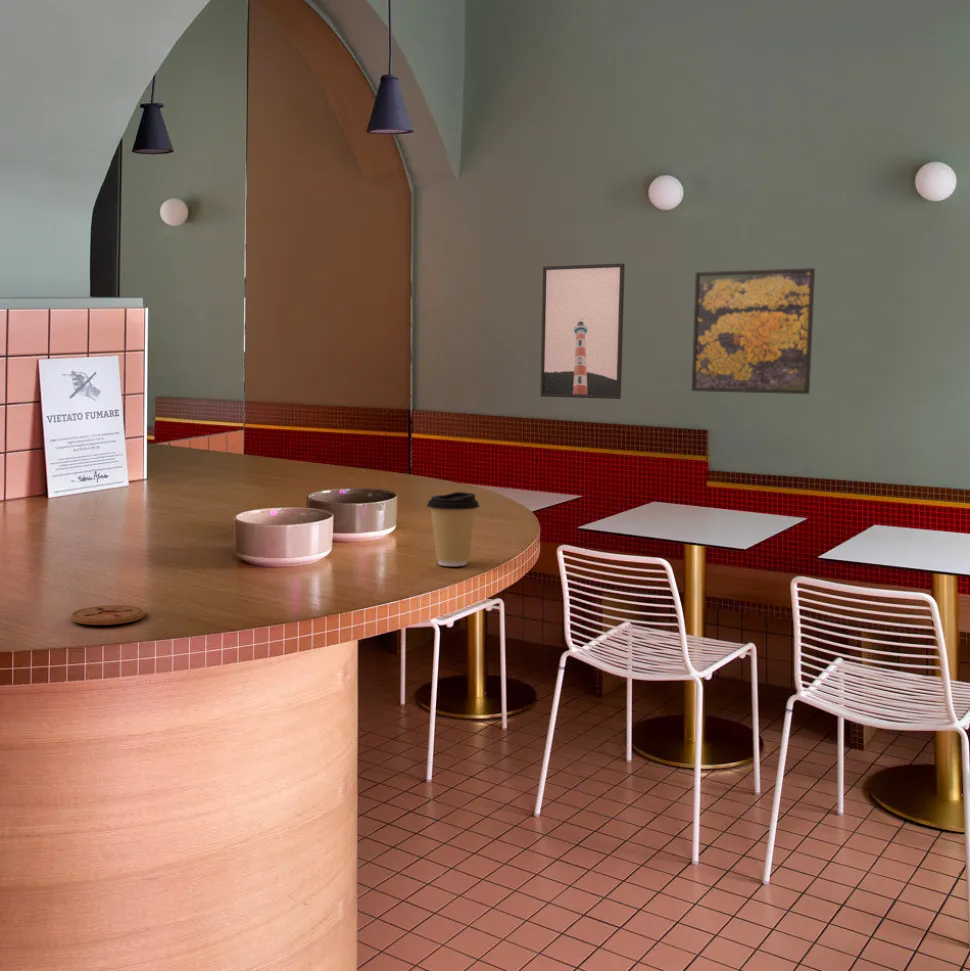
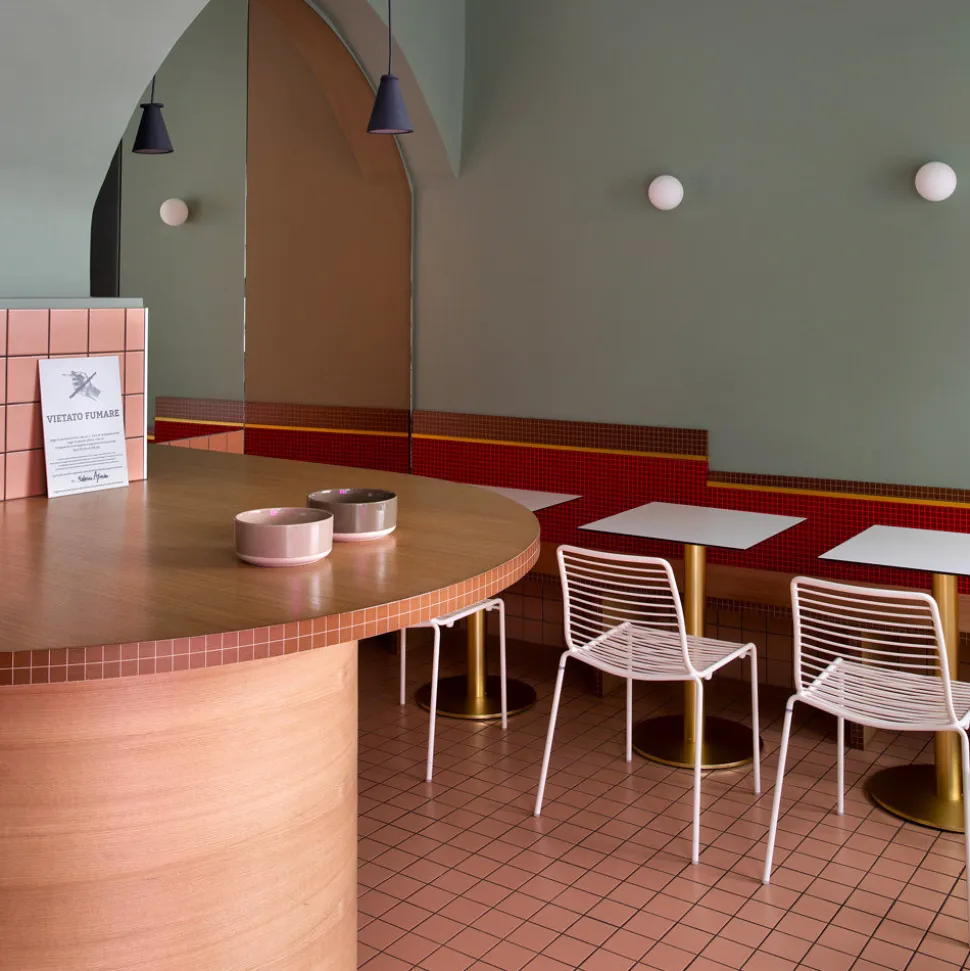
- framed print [539,263,626,400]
- coaster [70,604,146,626]
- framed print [691,267,816,395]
- coffee cup [426,491,481,567]
